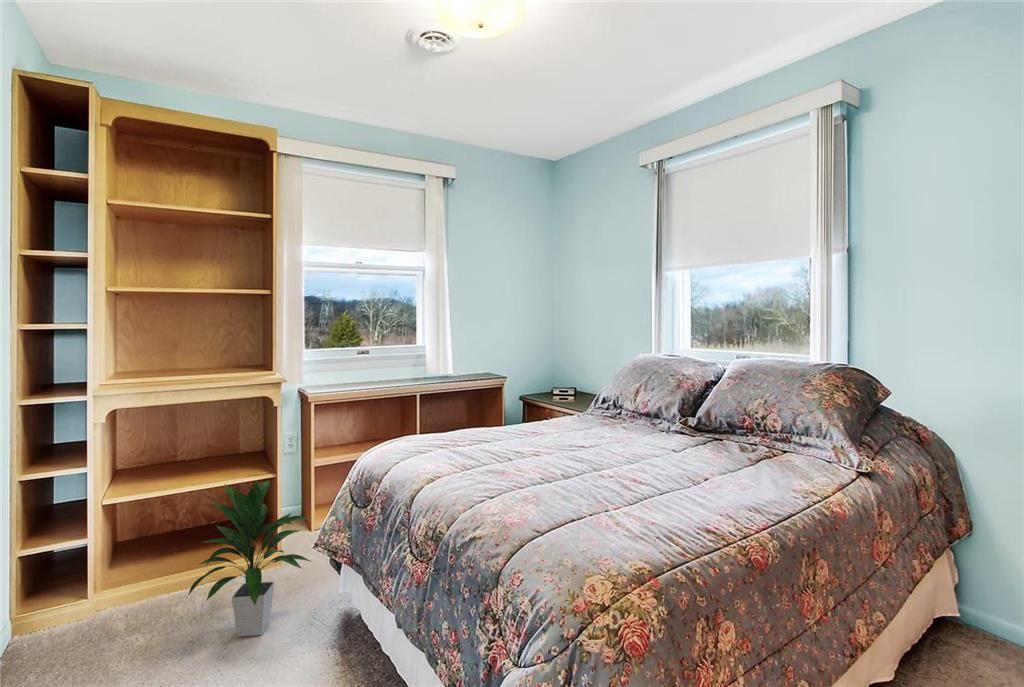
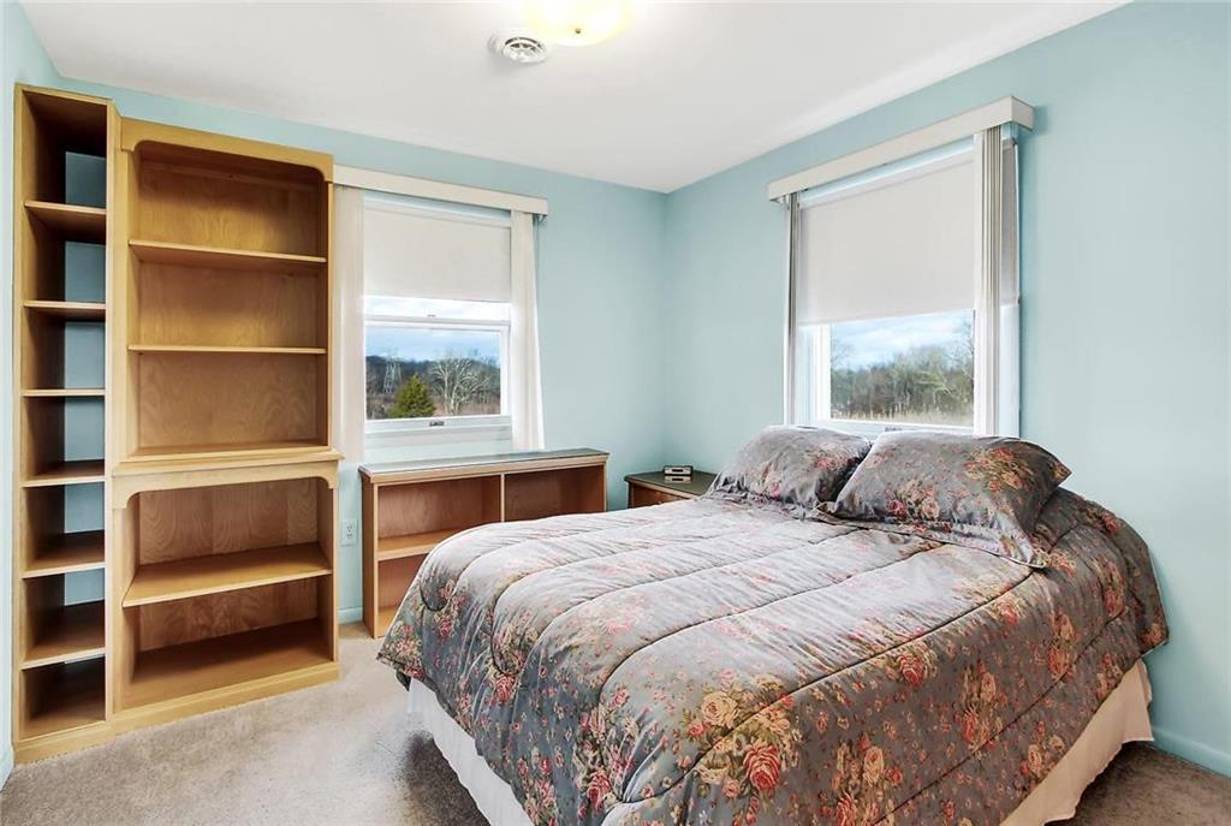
- indoor plant [187,479,313,638]
